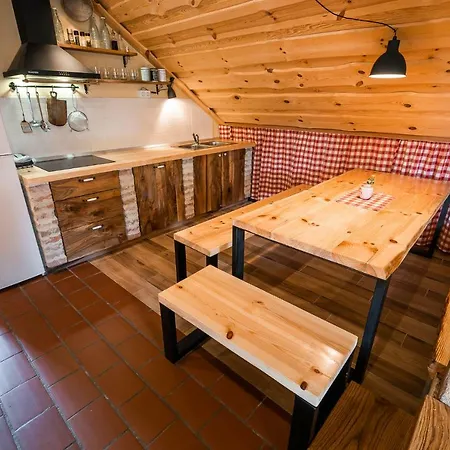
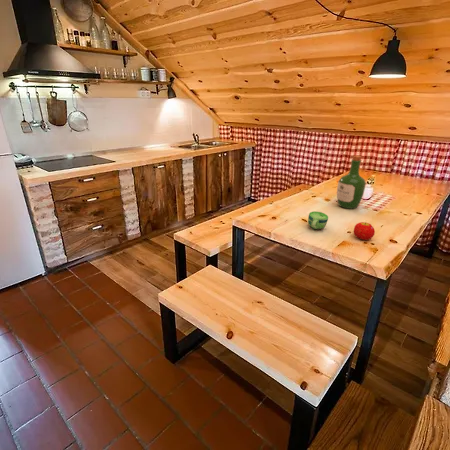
+ wine bottle [336,154,367,210]
+ fruit [353,221,376,241]
+ cup [307,210,329,230]
